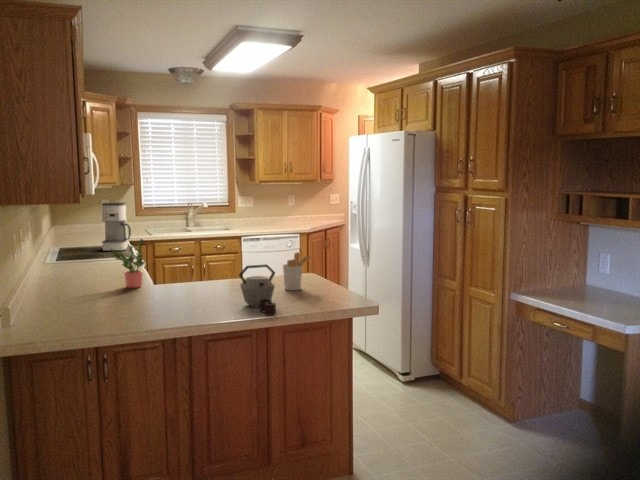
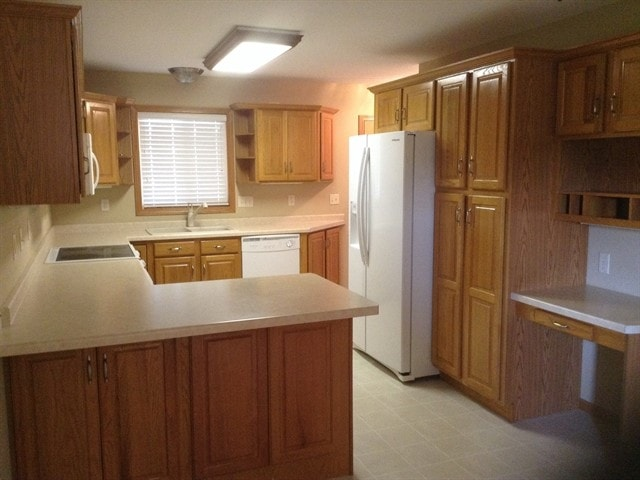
- potted plant [111,238,146,289]
- kettle [238,263,277,317]
- coffee maker [101,201,132,252]
- utensil holder [282,251,313,291]
